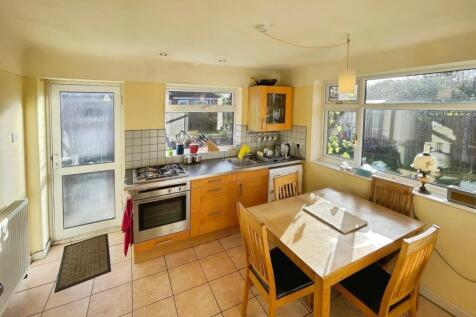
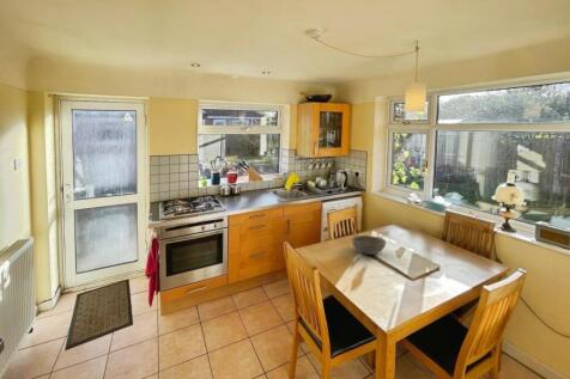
+ bowl [351,234,387,256]
